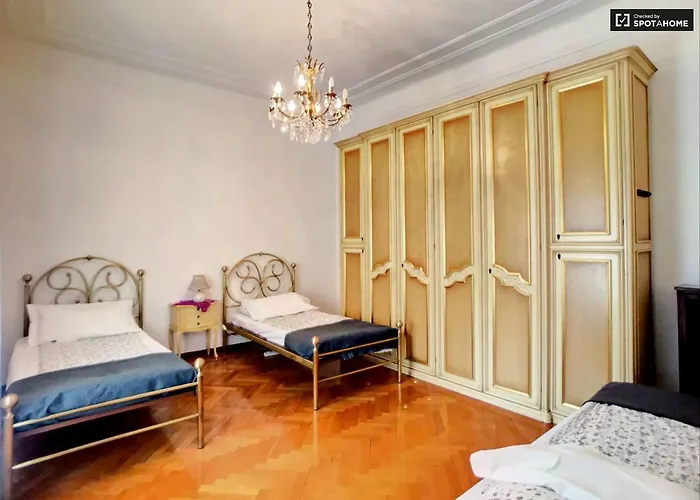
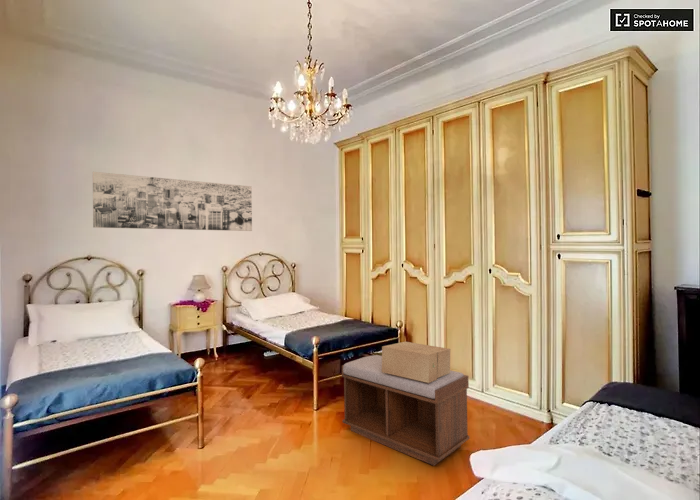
+ bench [341,354,471,466]
+ decorative box [381,341,451,383]
+ wall art [92,171,253,232]
